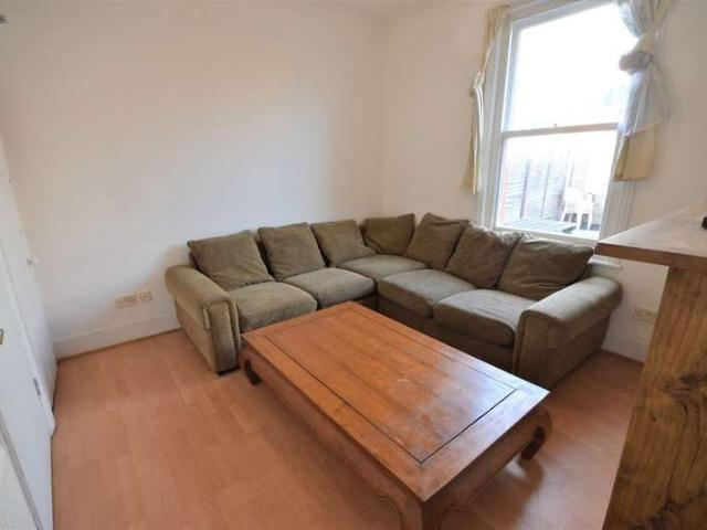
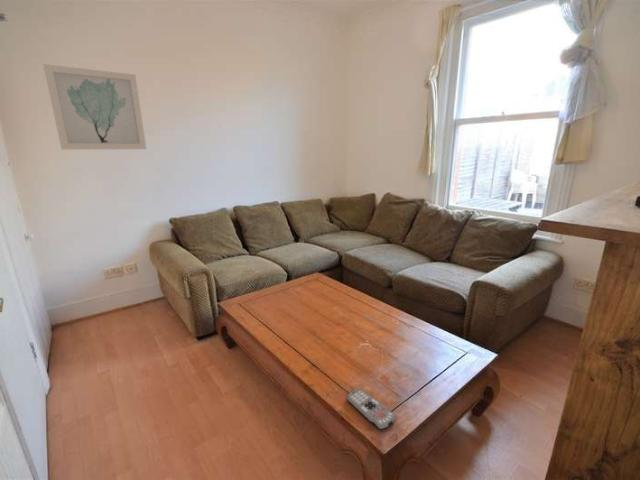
+ remote control [346,388,397,430]
+ wall art [42,63,147,150]
